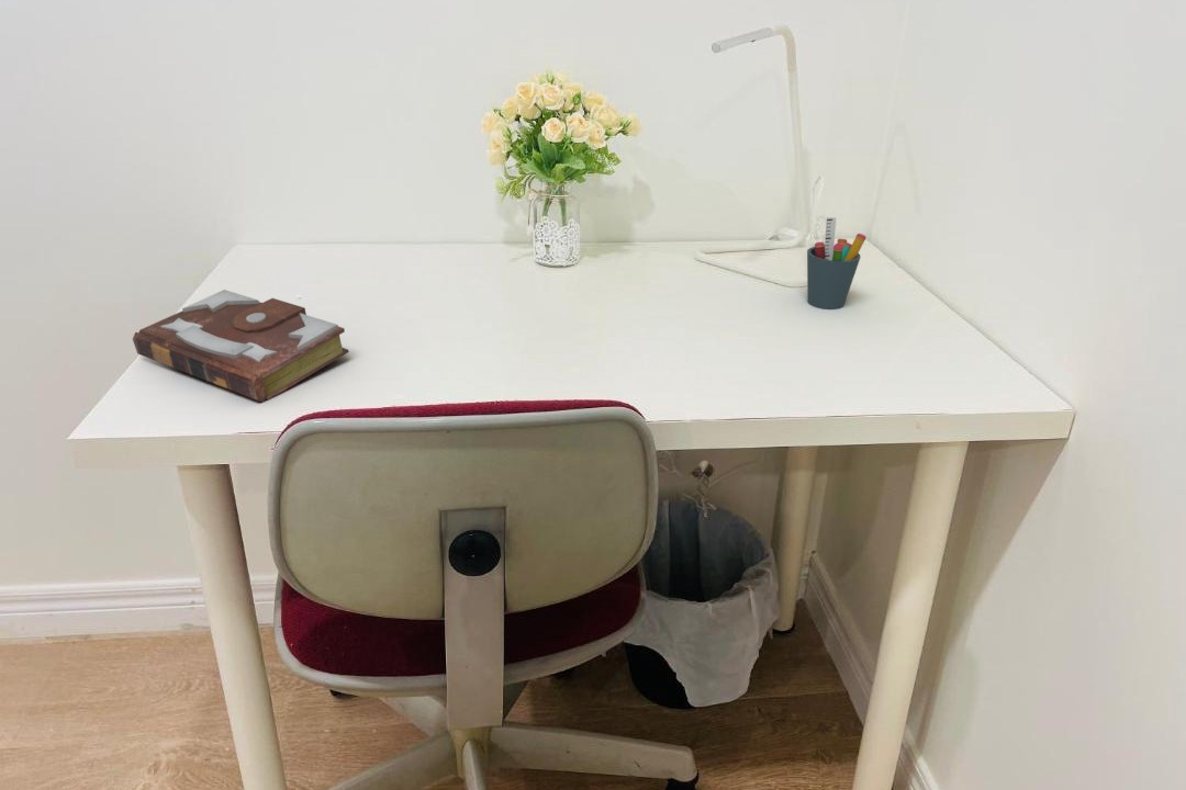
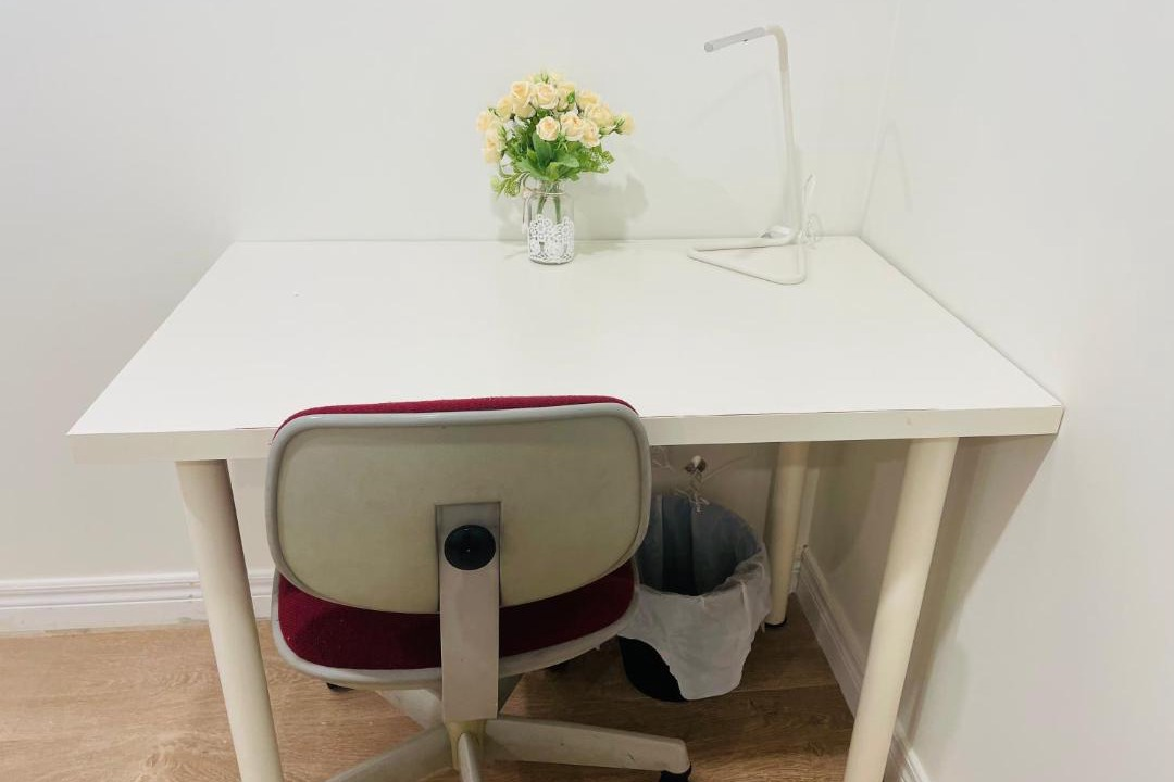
- pen holder [806,216,866,311]
- book [132,289,350,404]
